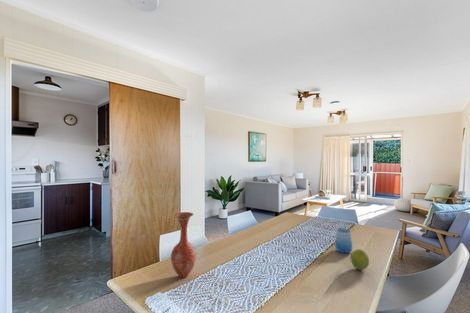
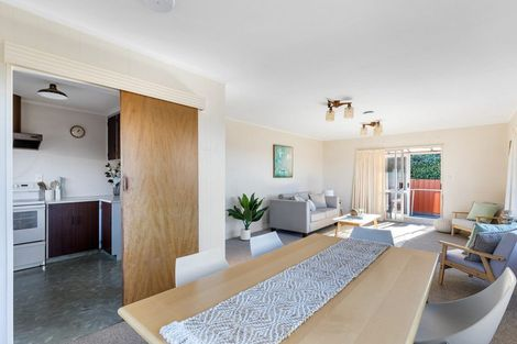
- fruit [349,248,370,271]
- cup [334,228,353,254]
- vase [170,211,197,279]
